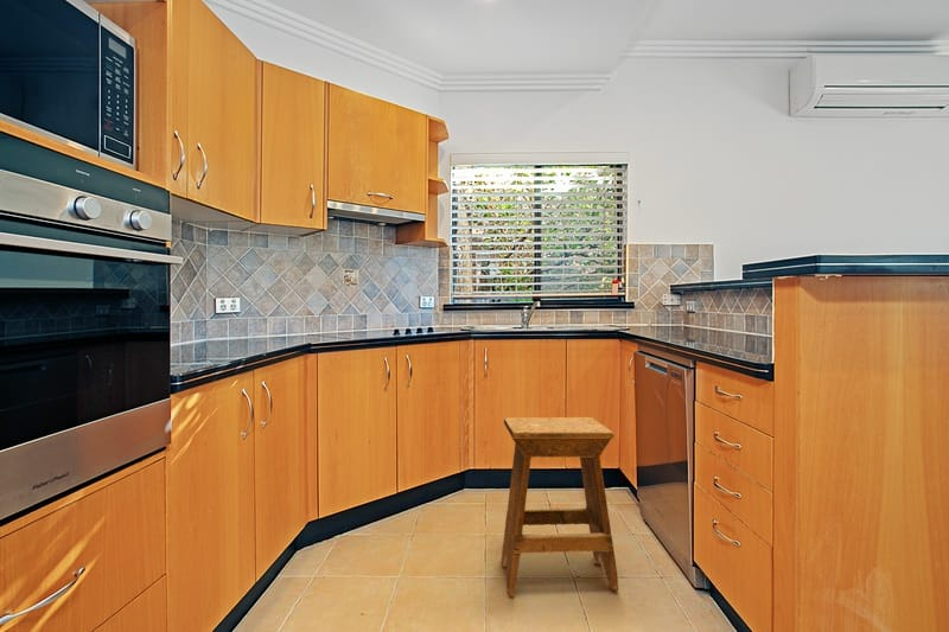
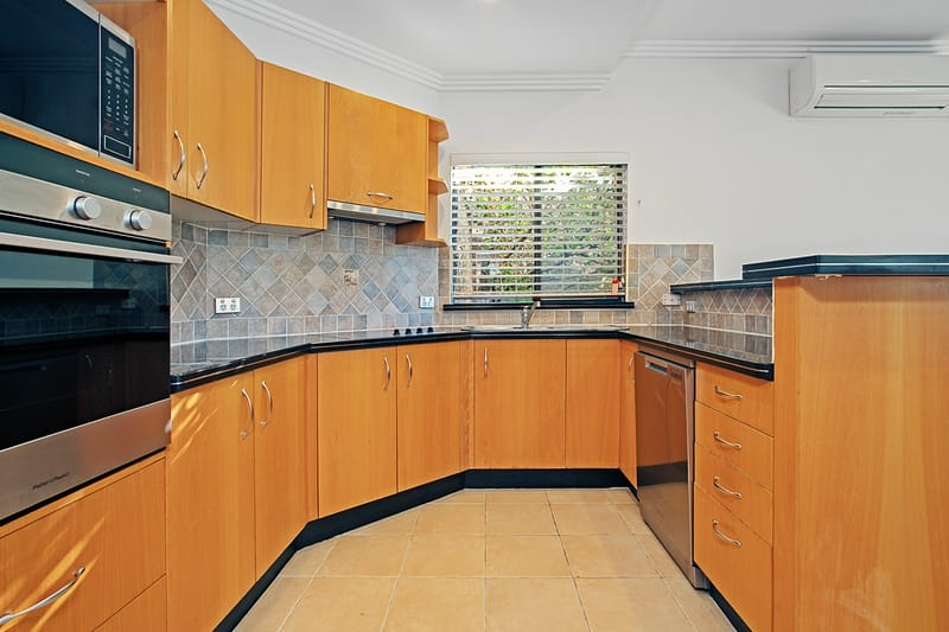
- stool [501,416,619,598]
